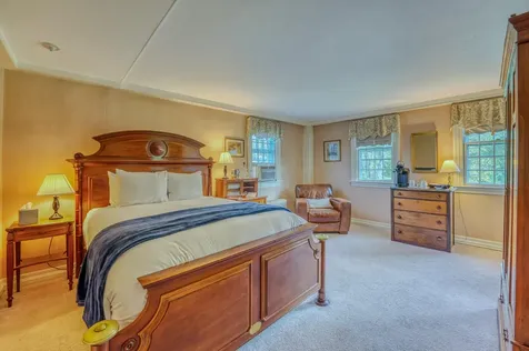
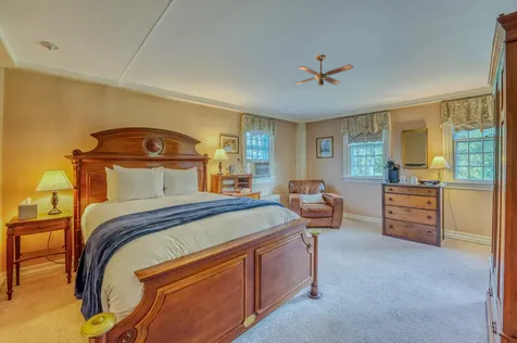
+ ceiling fan [293,53,354,87]
